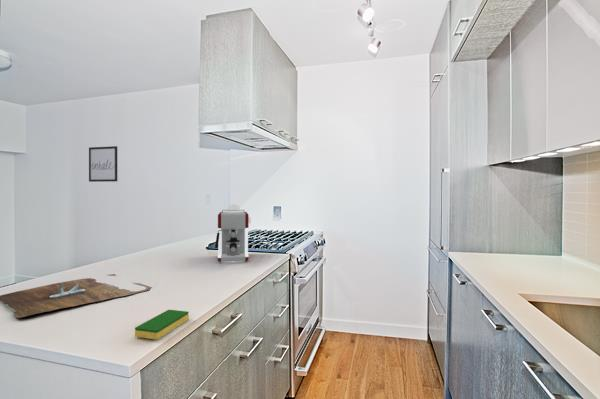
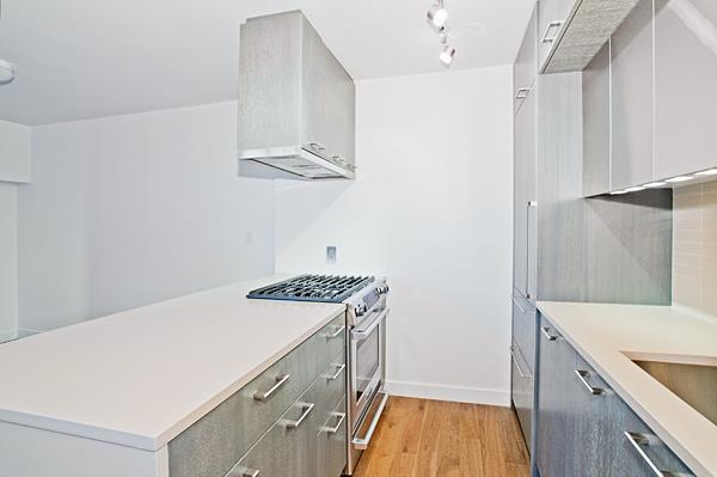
- cutting board [0,273,152,319]
- wall art [88,145,118,183]
- dish sponge [134,309,190,340]
- coffee maker [214,203,252,263]
